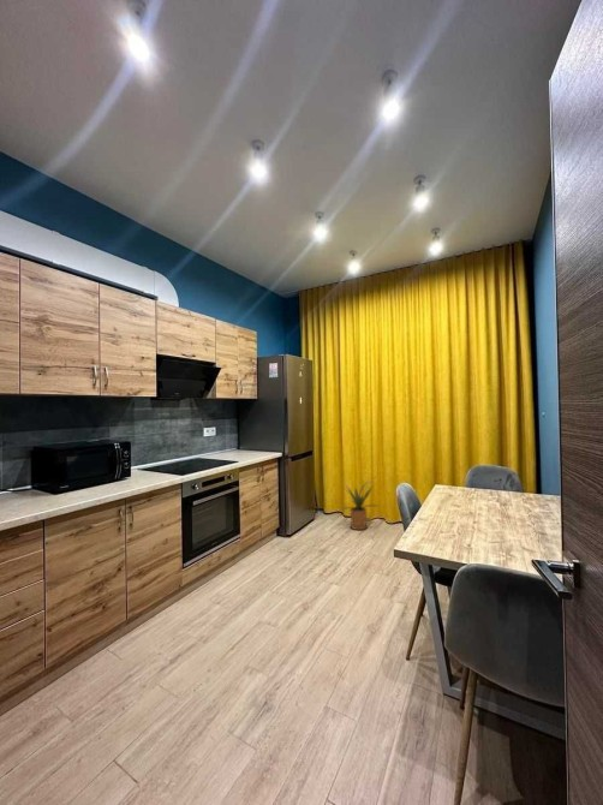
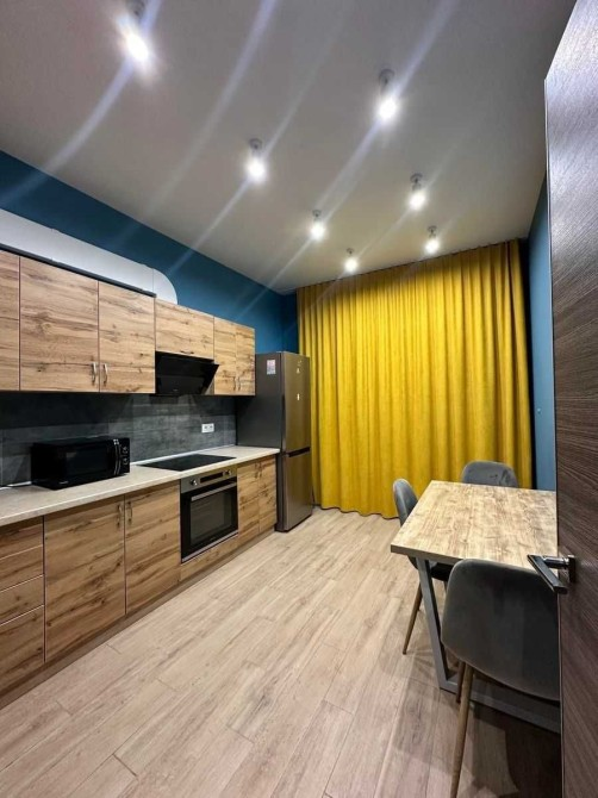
- house plant [339,479,380,531]
